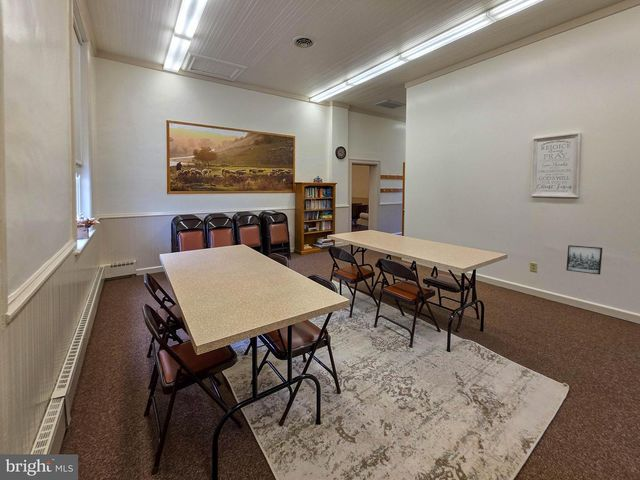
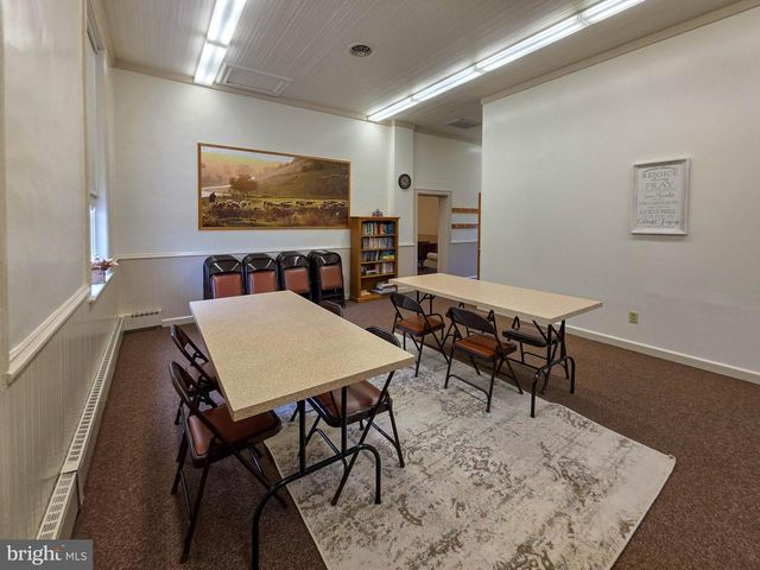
- wall art [565,244,603,276]
